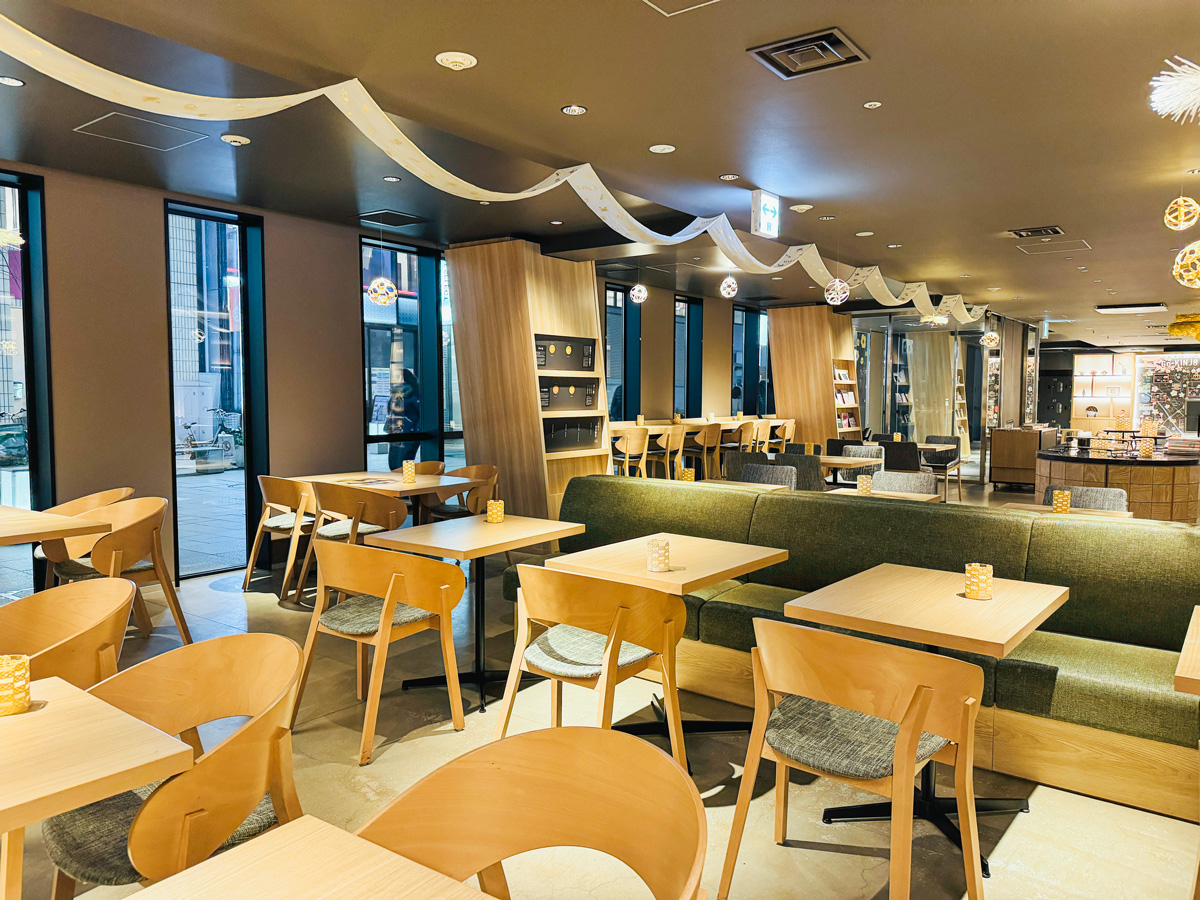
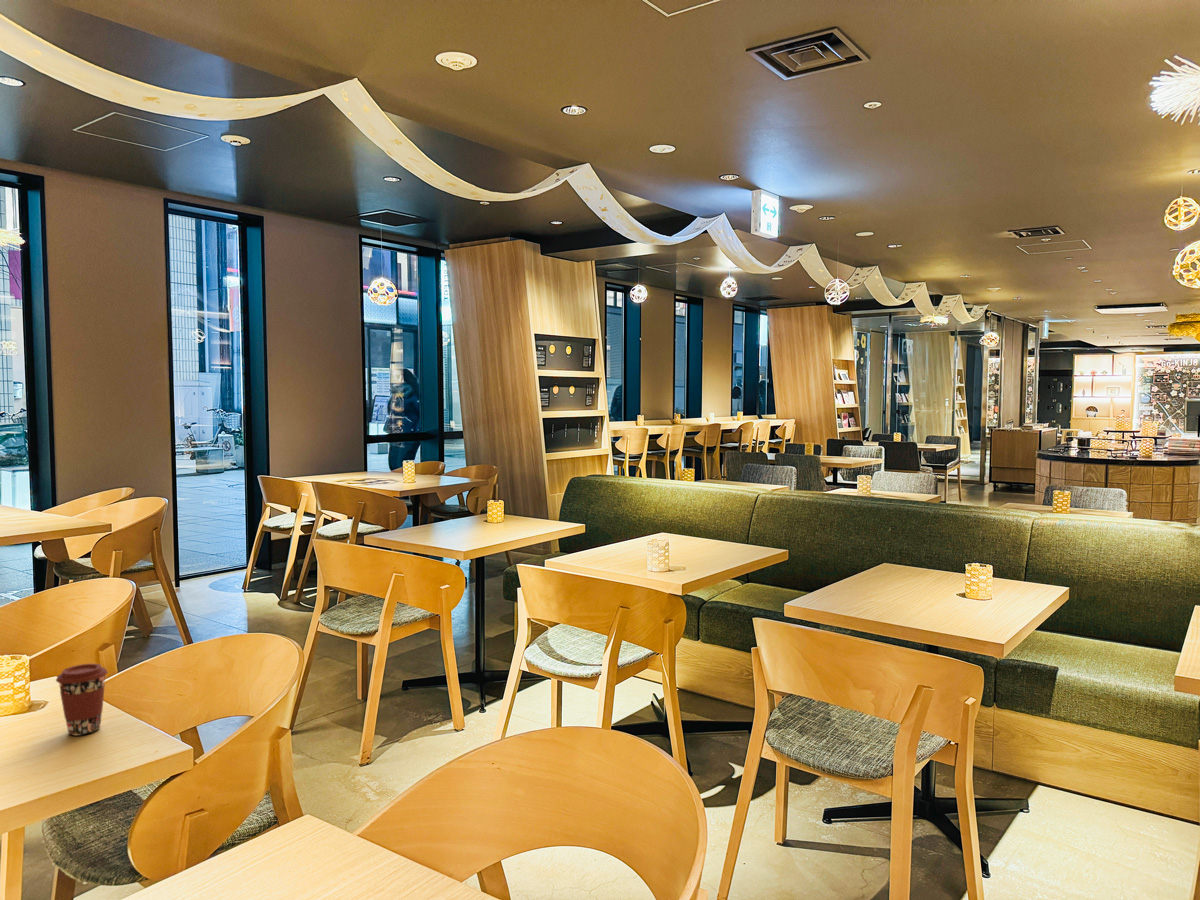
+ coffee cup [55,663,109,737]
